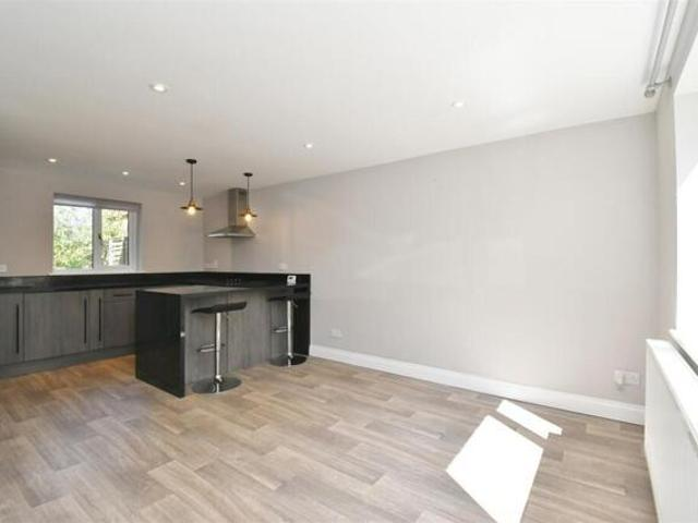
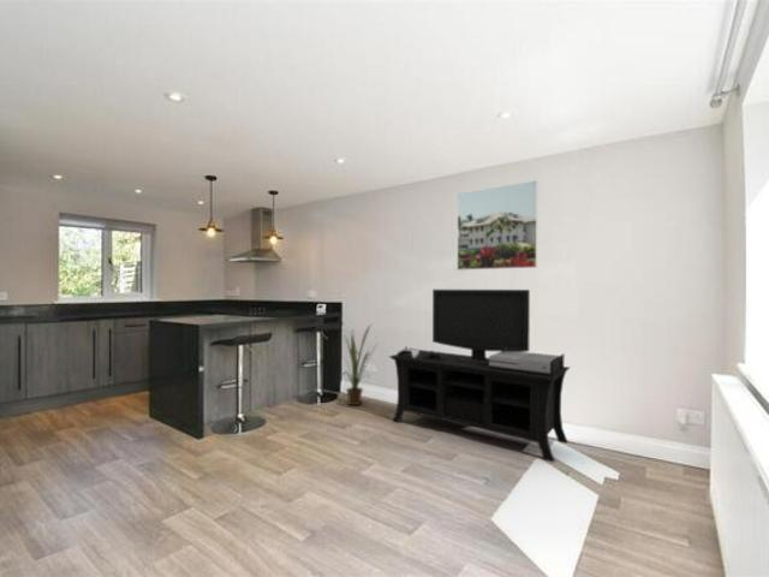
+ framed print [457,179,538,270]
+ house plant [341,323,380,406]
+ media console [387,288,571,464]
